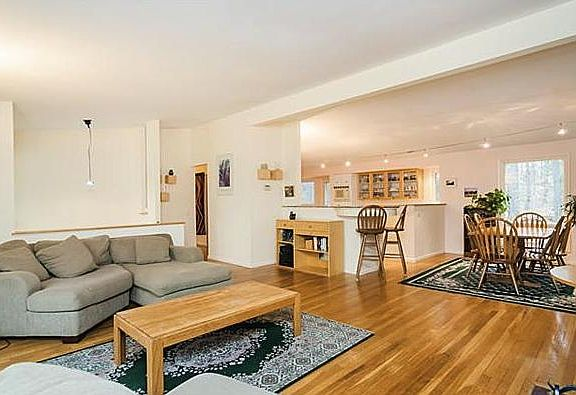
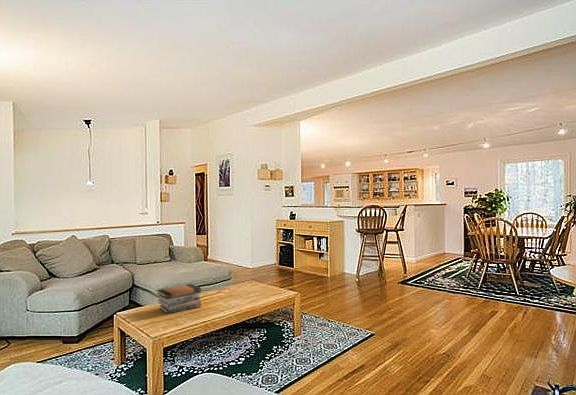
+ book stack [156,283,202,315]
